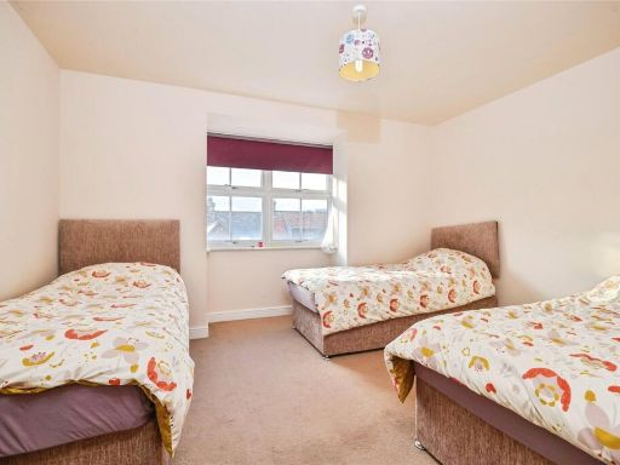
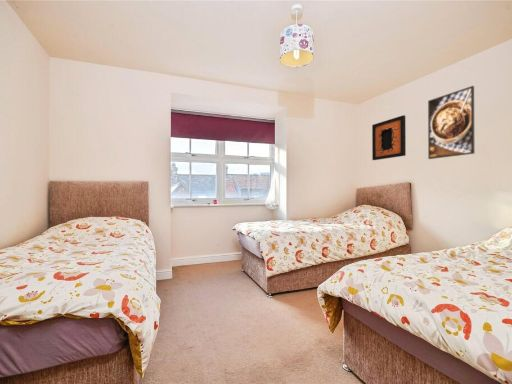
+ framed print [427,85,476,160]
+ wall decoration [371,114,407,161]
